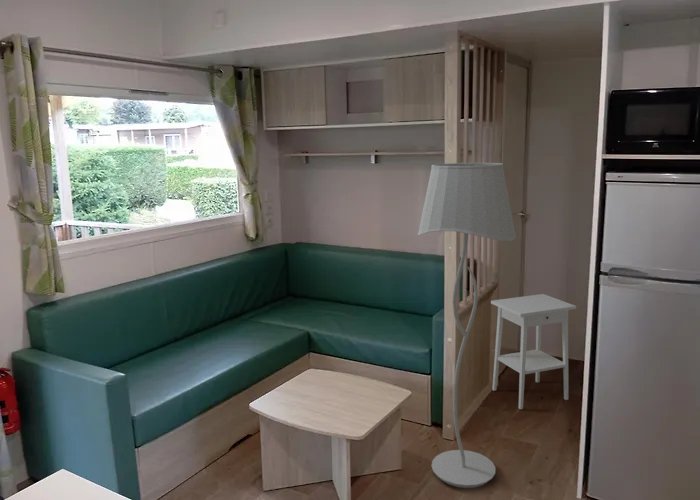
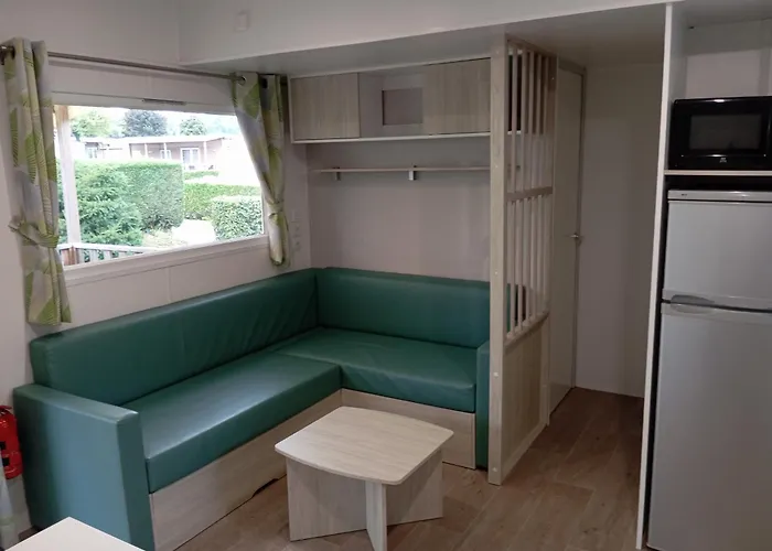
- side table [490,293,577,410]
- floor lamp [417,162,517,489]
